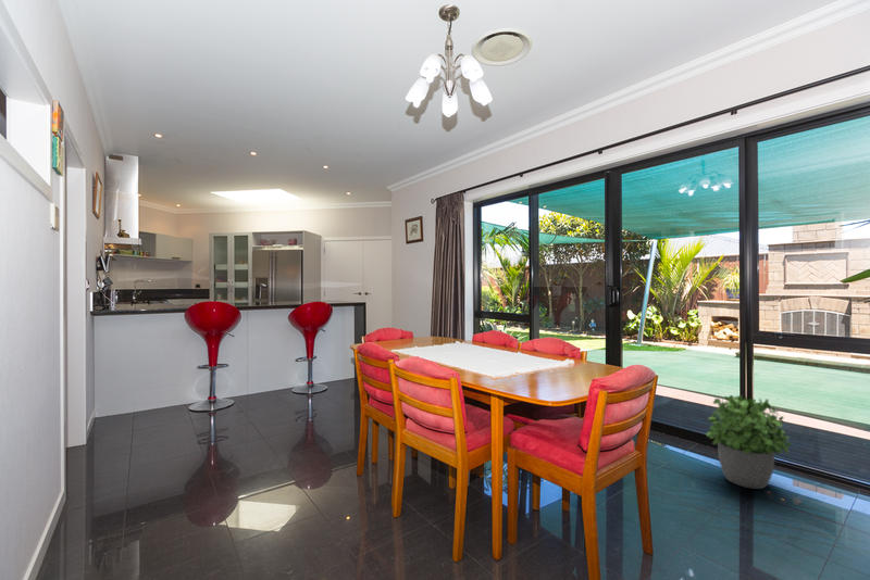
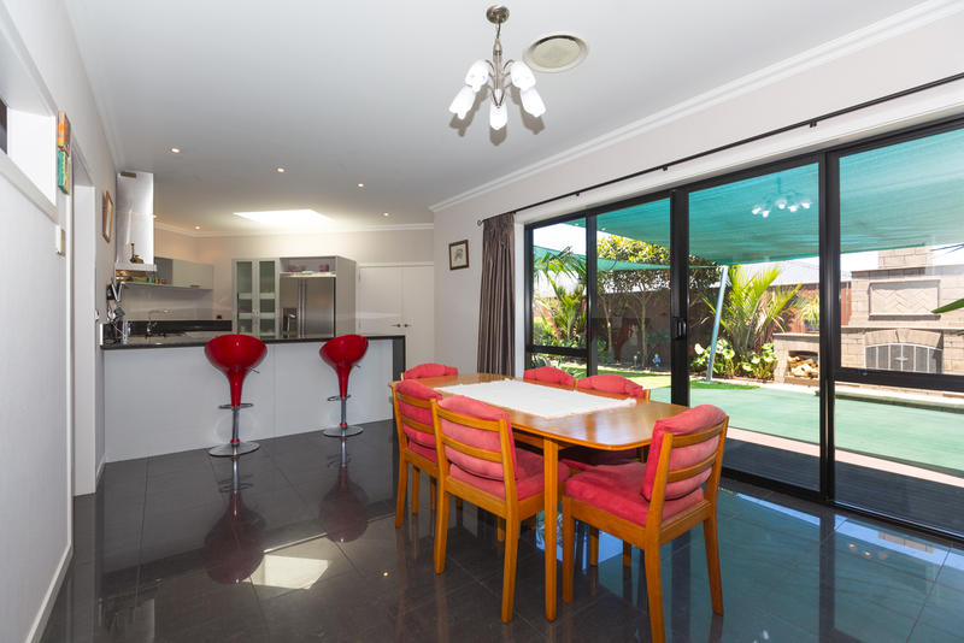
- potted plant [705,394,793,490]
